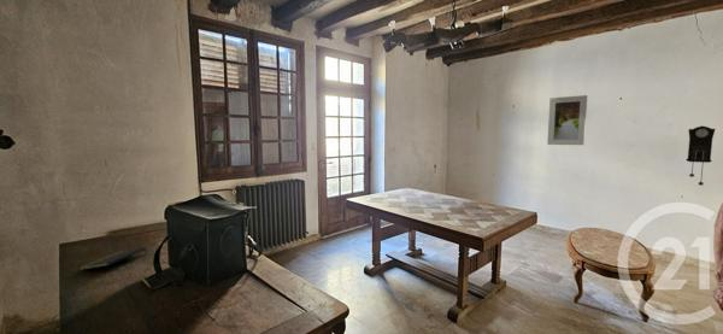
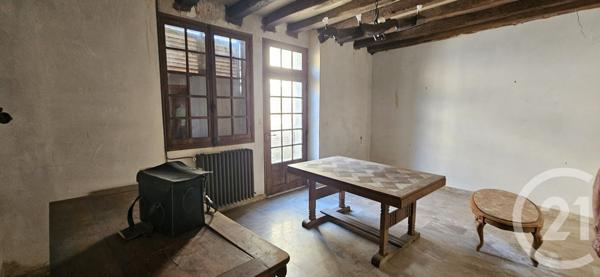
- notepad [78,246,148,271]
- pendulum clock [686,125,716,187]
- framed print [546,94,588,146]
